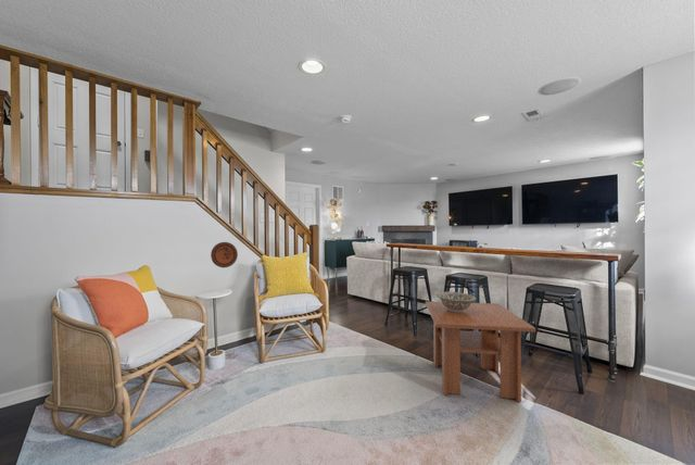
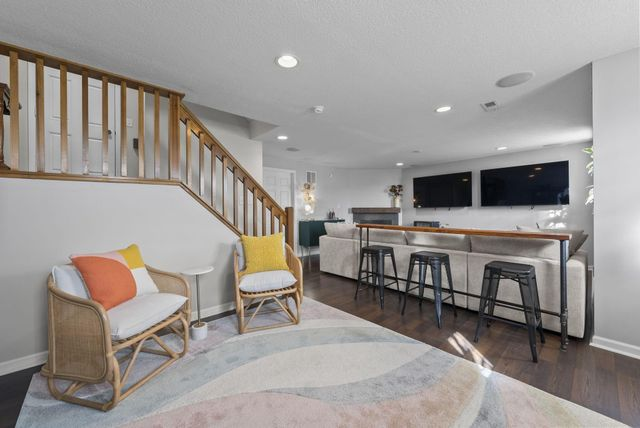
- decorative bowl [435,291,477,312]
- decorative plate [210,241,239,268]
- coffee table [425,300,536,403]
